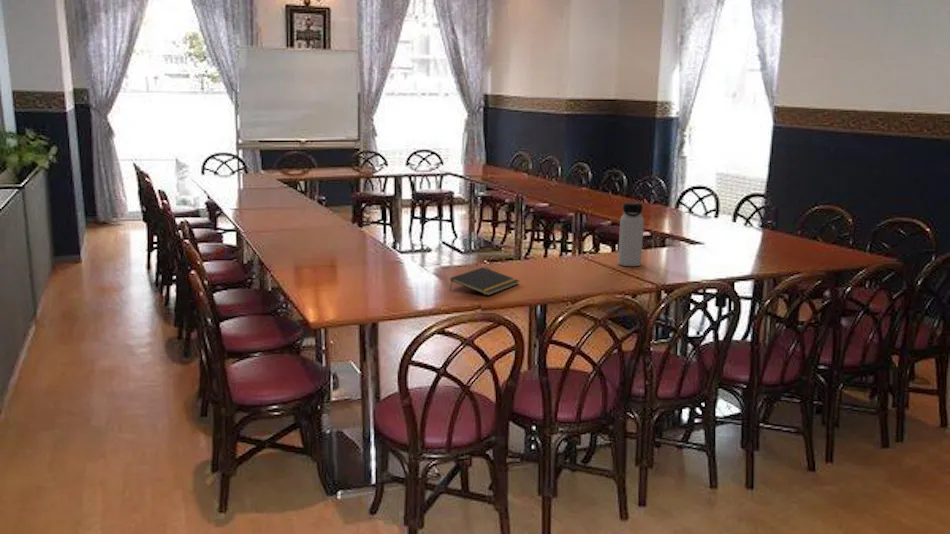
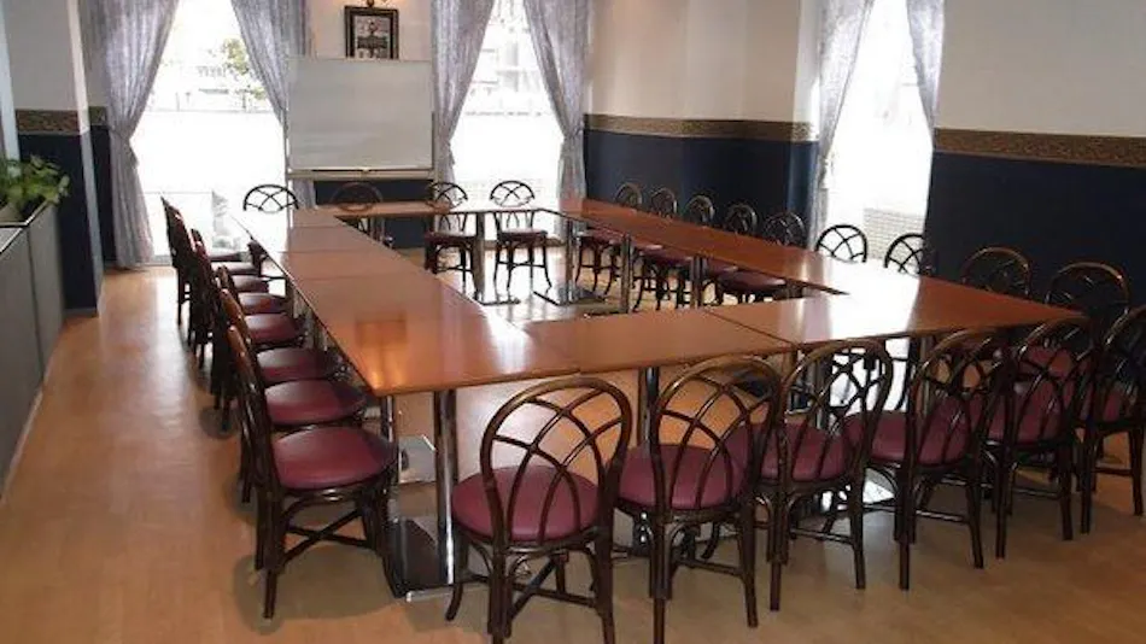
- water bottle [617,201,645,267]
- notepad [449,266,520,297]
